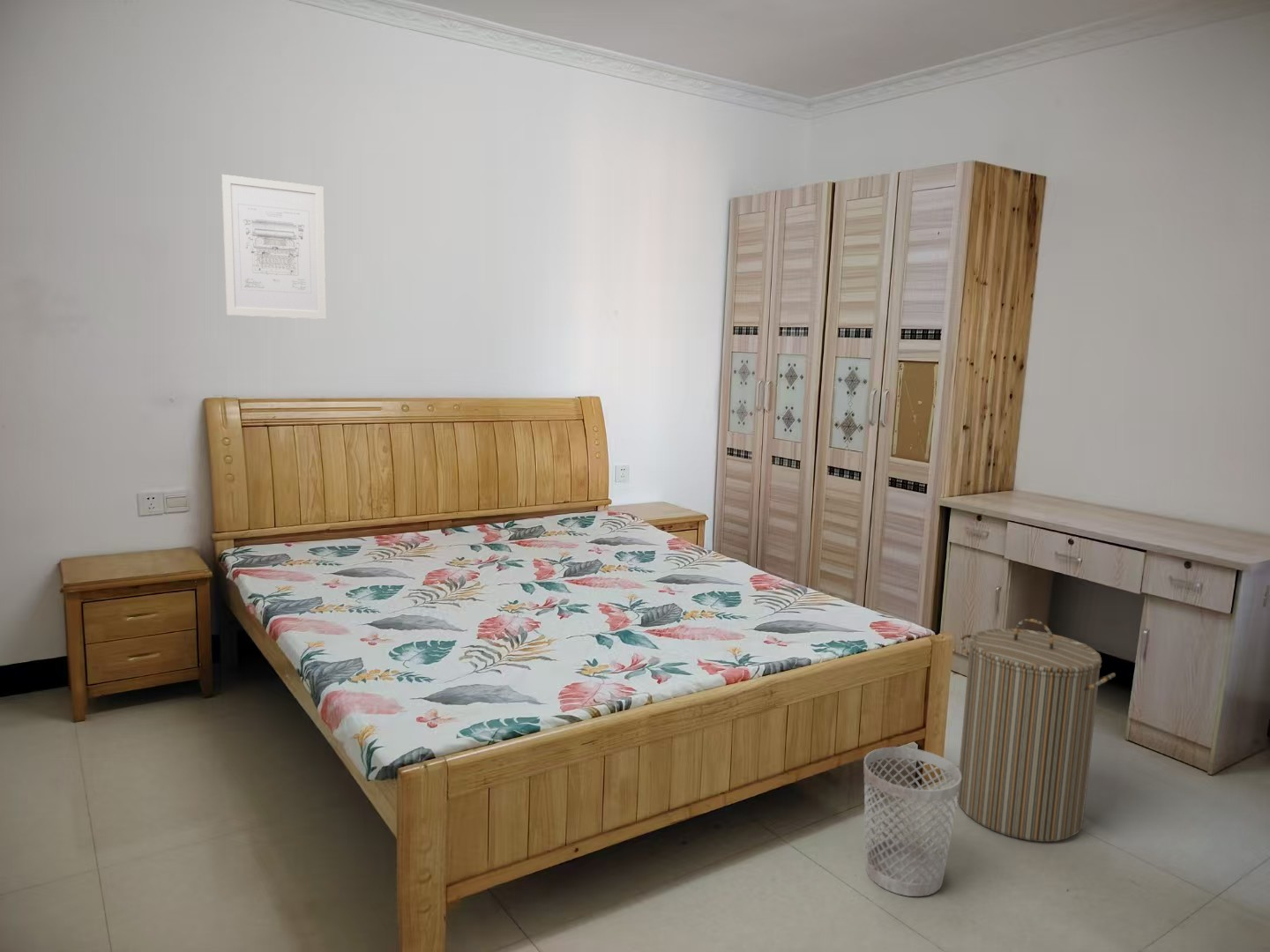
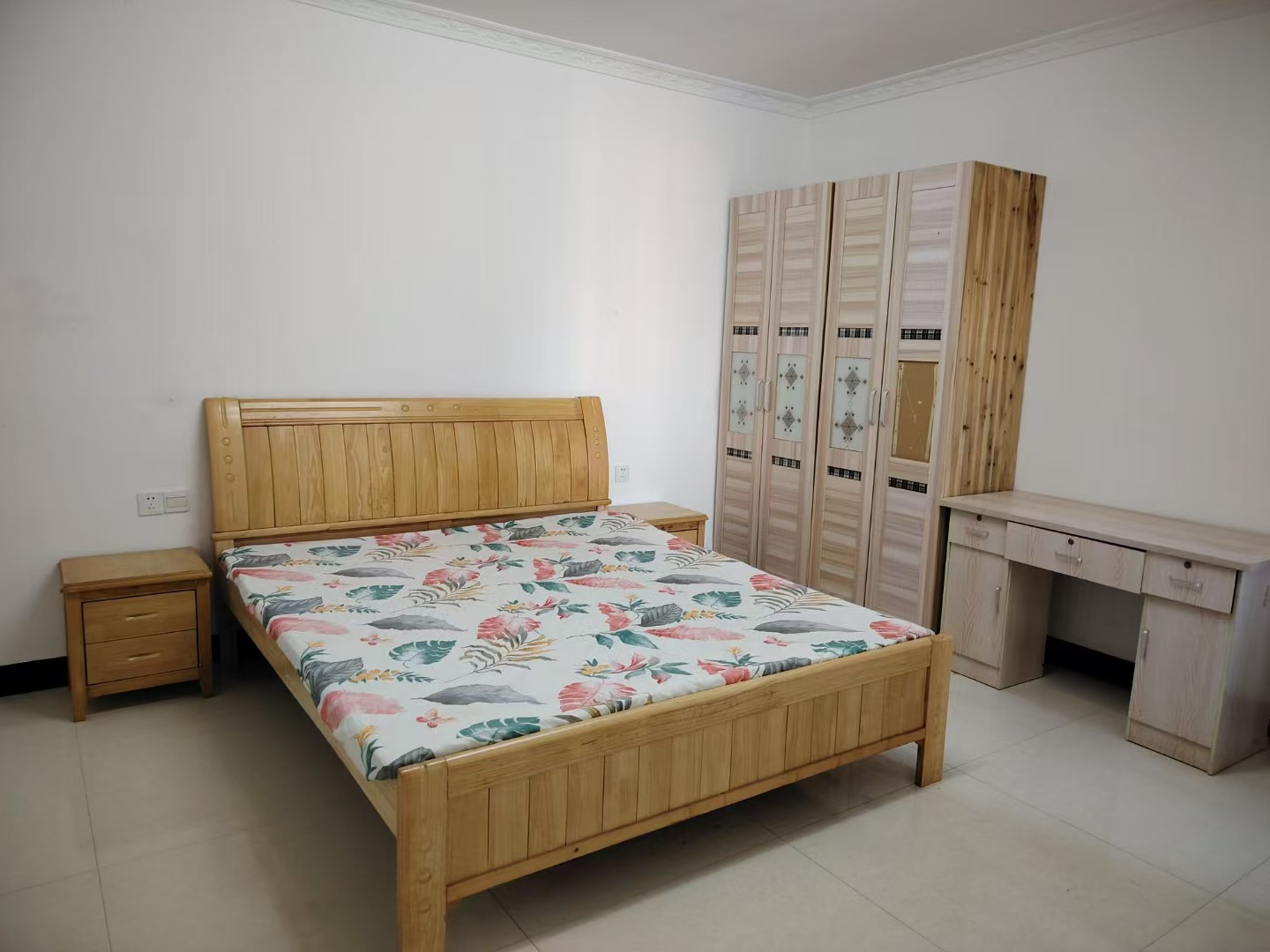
- wastebasket [863,746,961,897]
- wall art [220,174,326,320]
- laundry hamper [957,618,1117,843]
